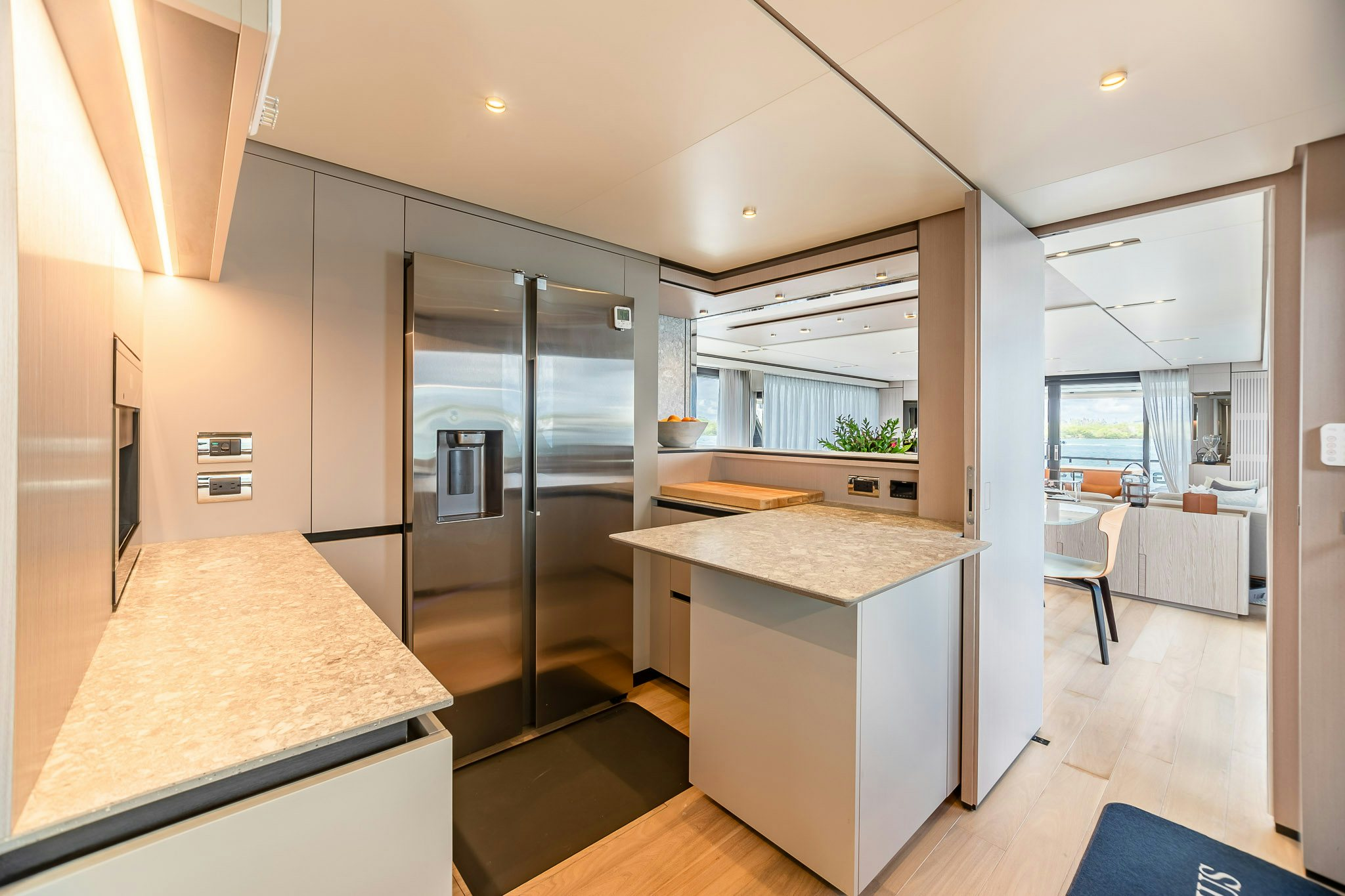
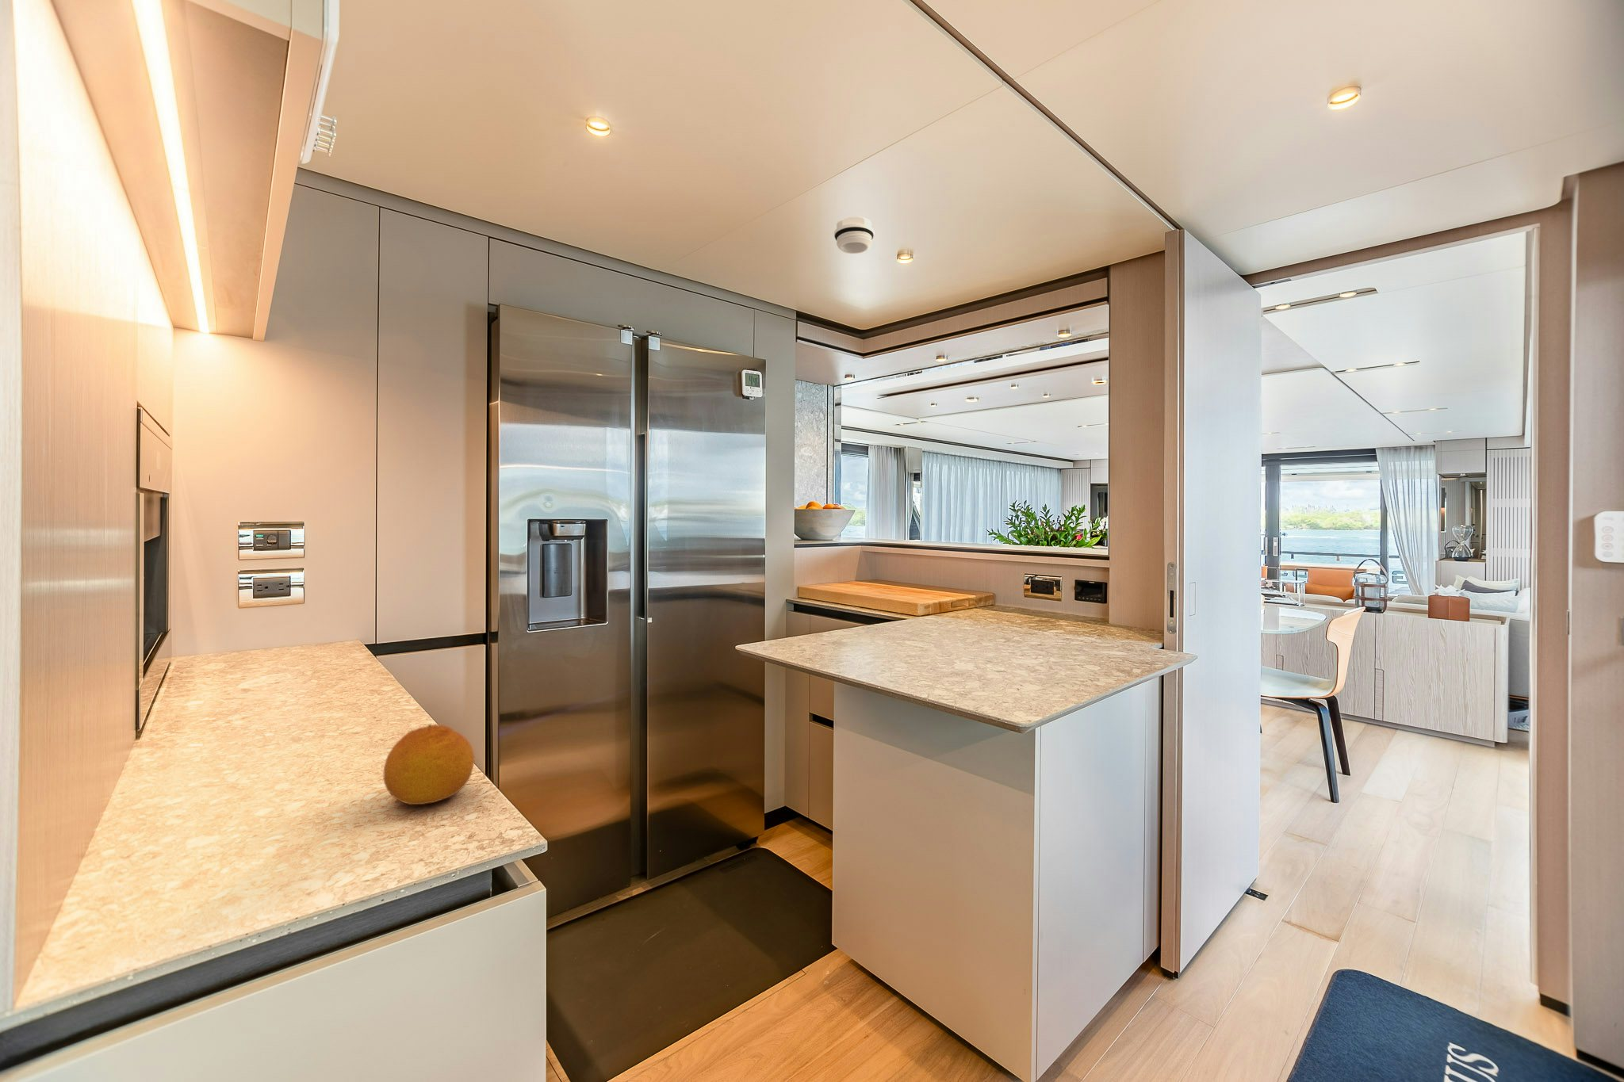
+ smoke detector [833,216,874,255]
+ fruit [383,723,475,805]
